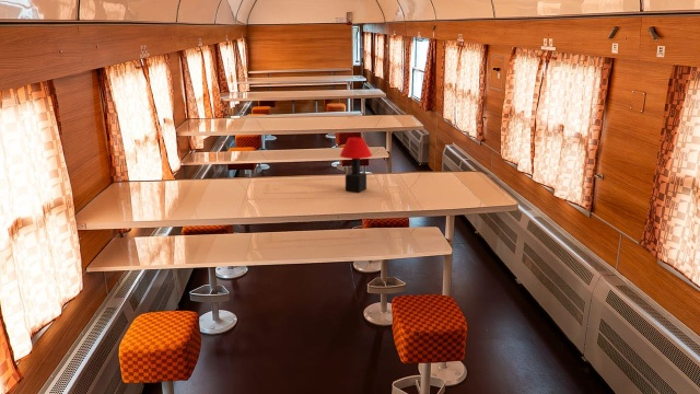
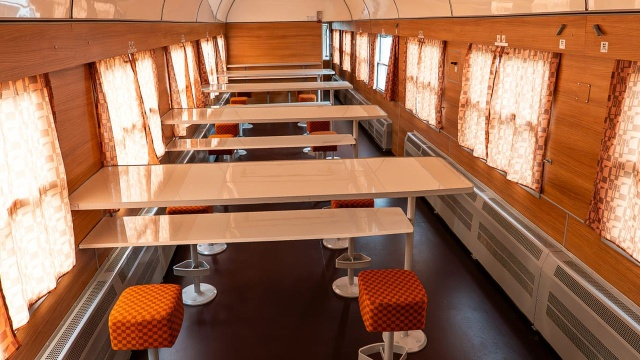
- table lamp [339,136,373,194]
